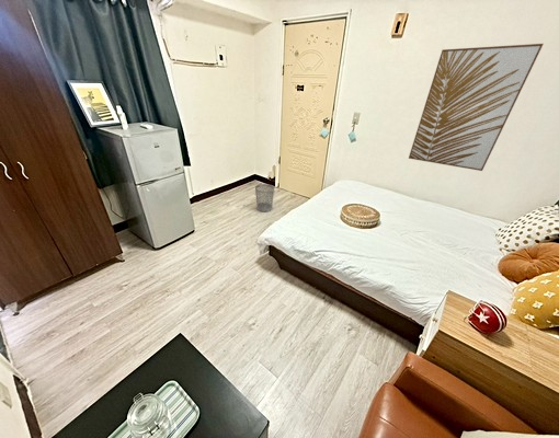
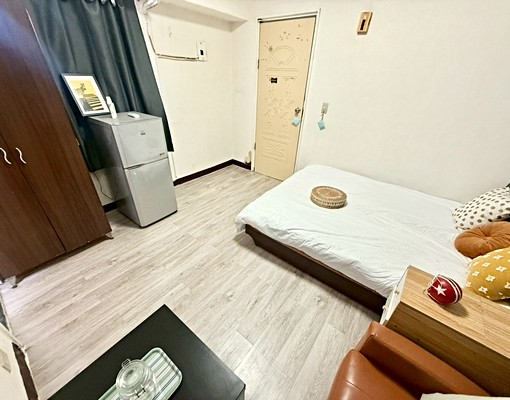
- wastebasket [254,183,275,212]
- wall art [408,43,545,172]
